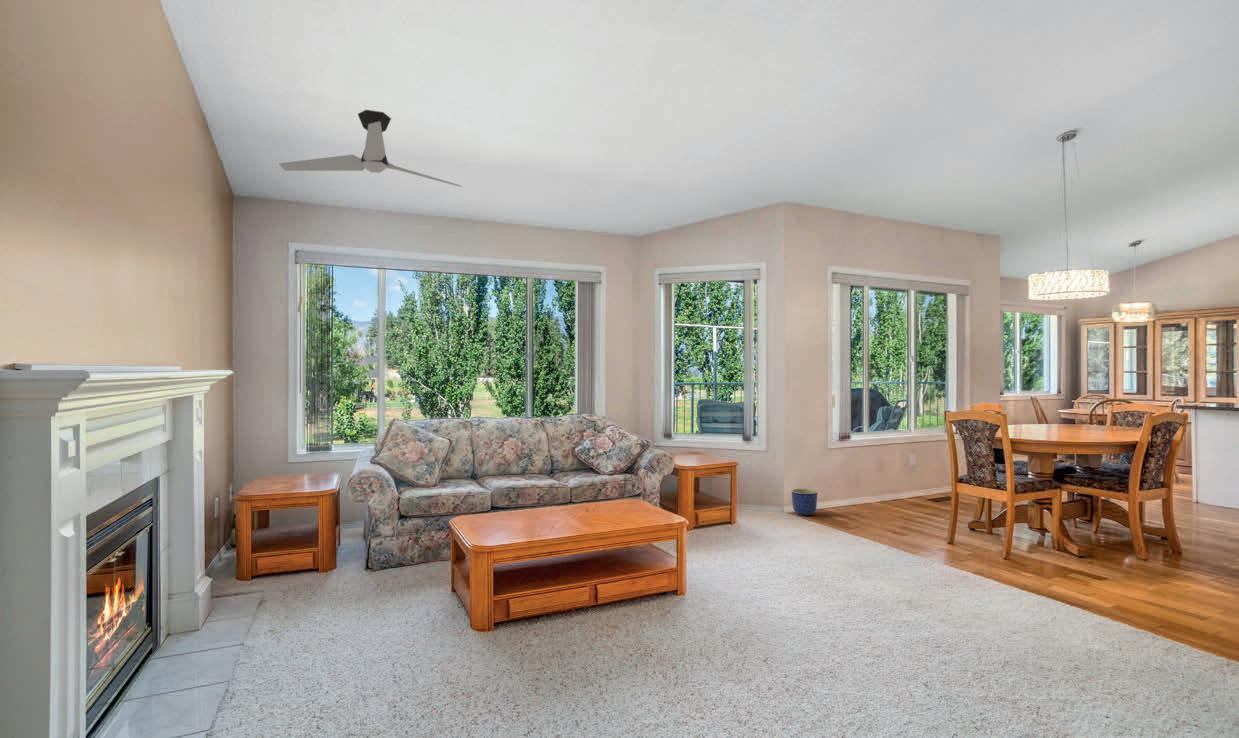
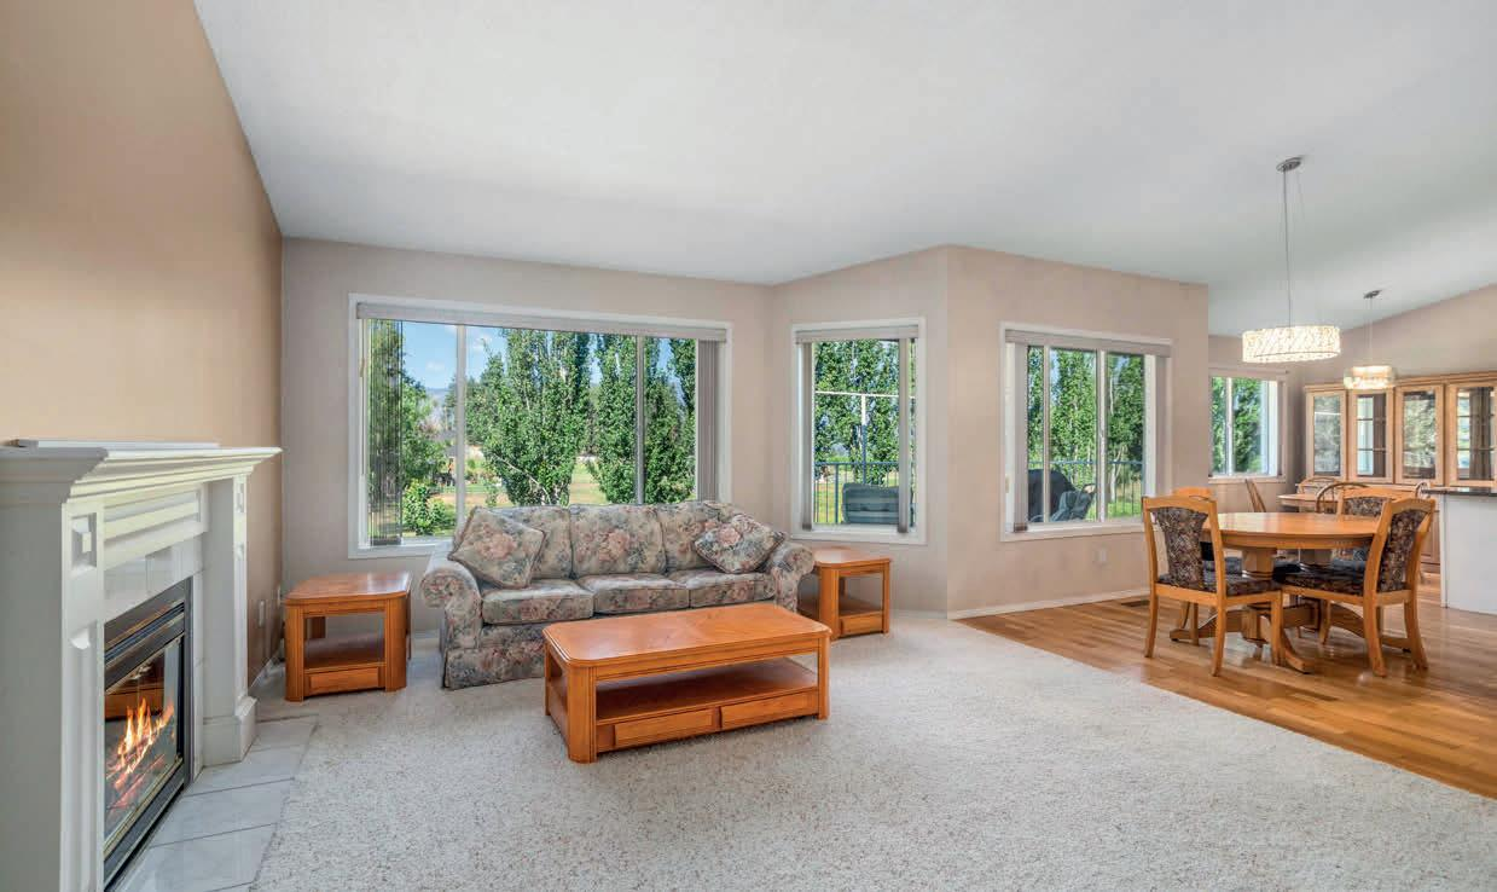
- planter [791,488,818,516]
- ceiling fan [278,109,462,188]
